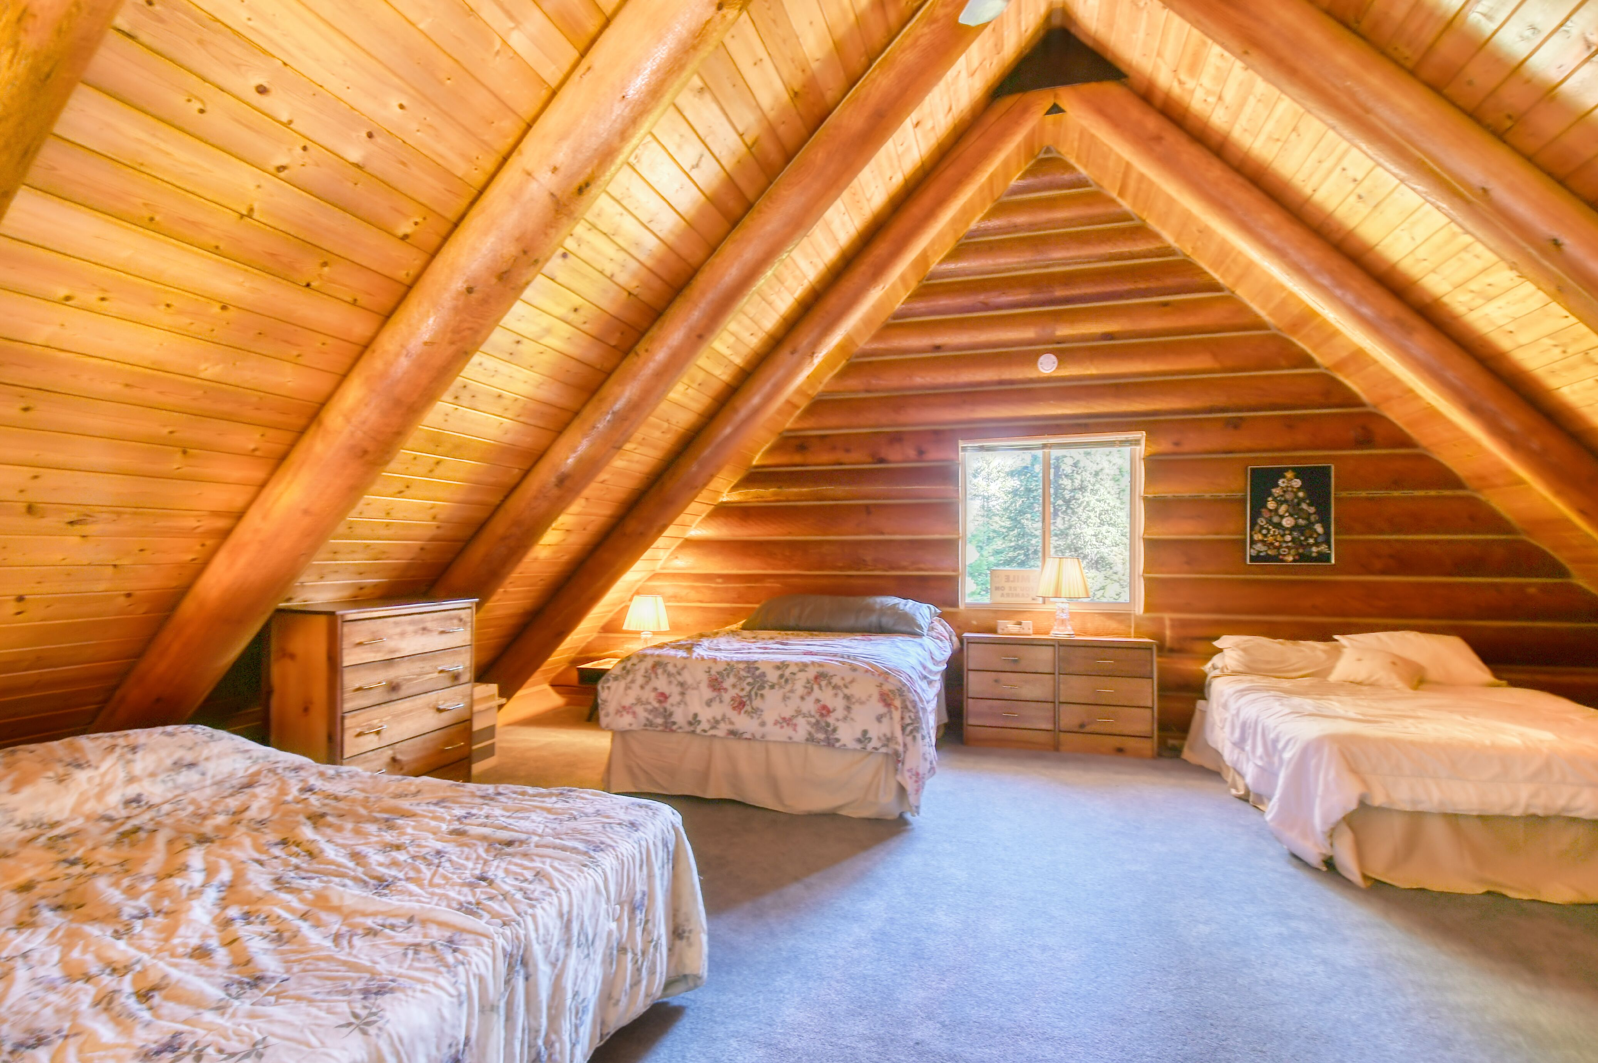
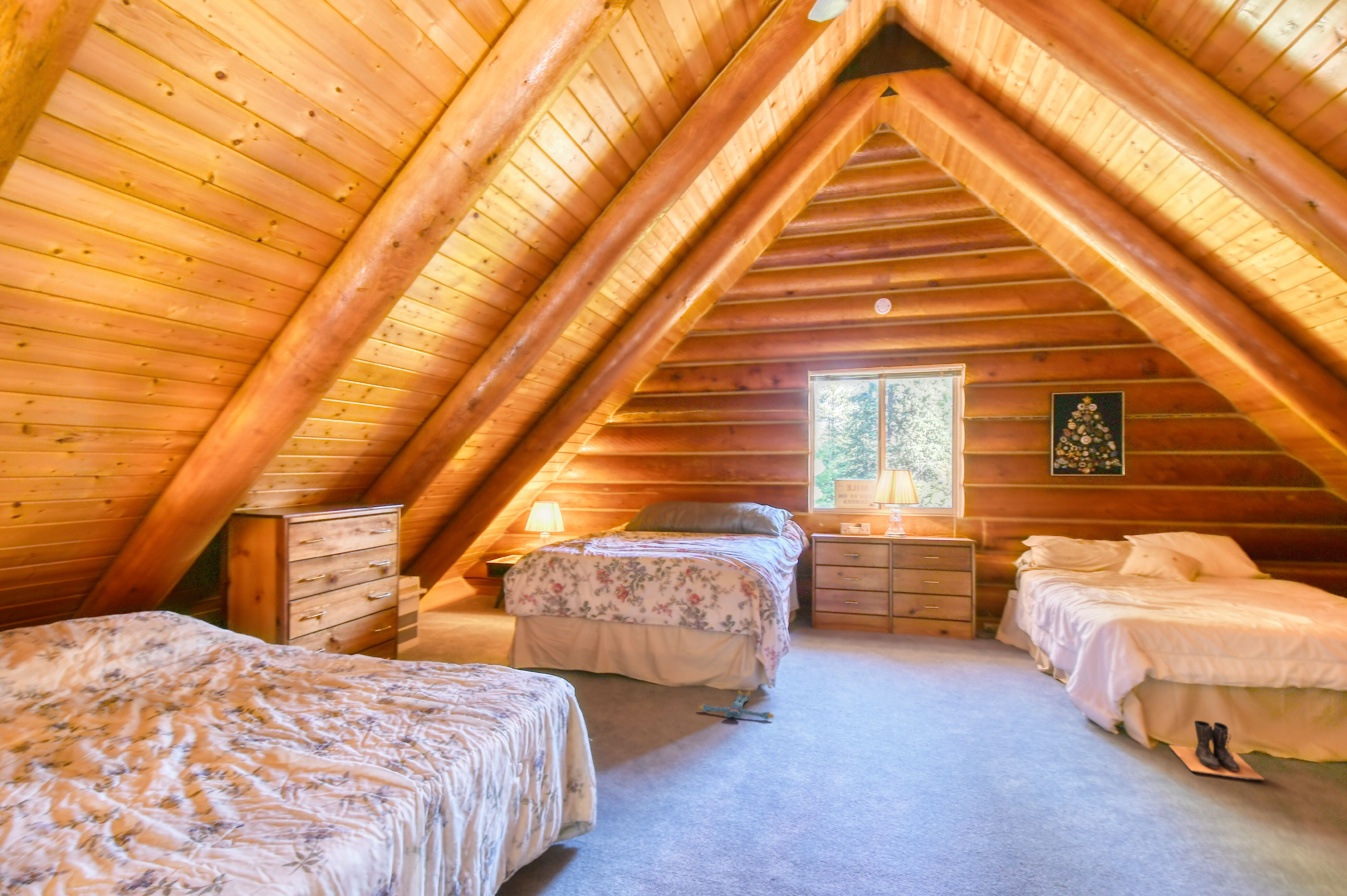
+ plush toy [699,690,774,720]
+ boots [1168,720,1265,781]
